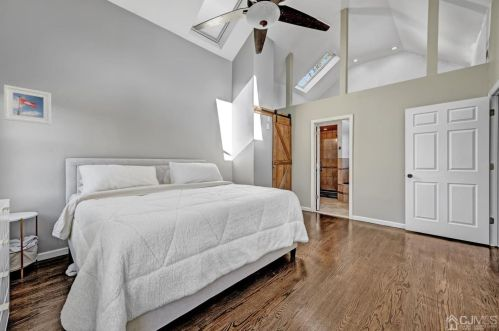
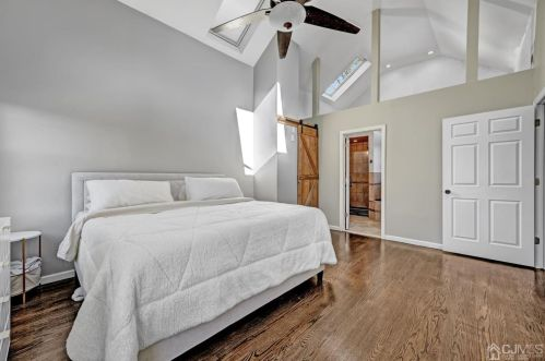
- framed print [3,84,52,125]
